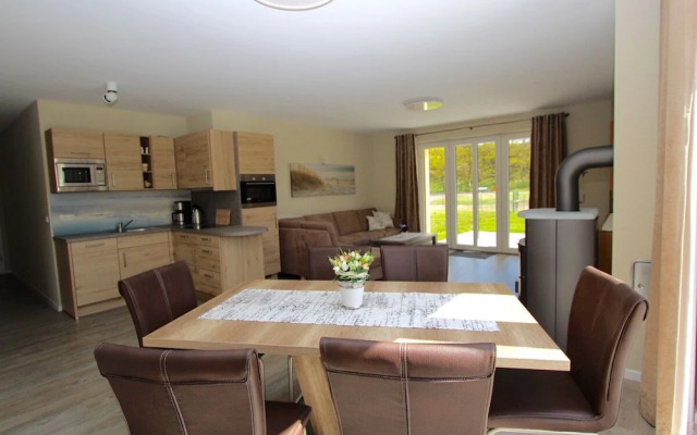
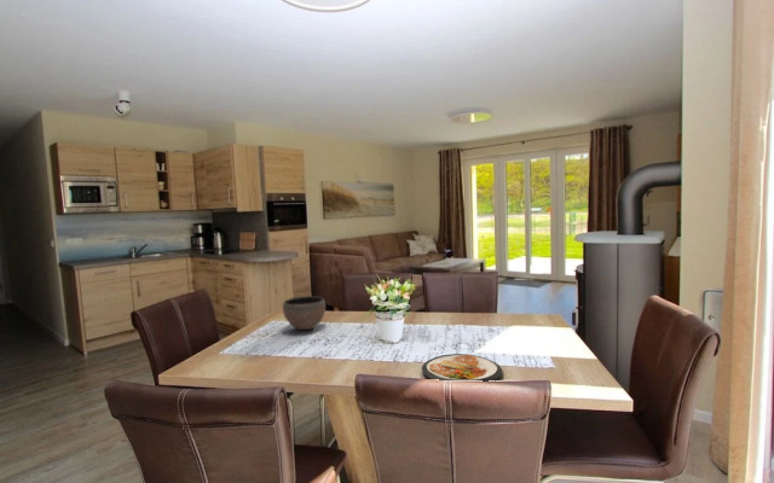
+ dish [421,353,503,382]
+ bowl [282,295,327,331]
